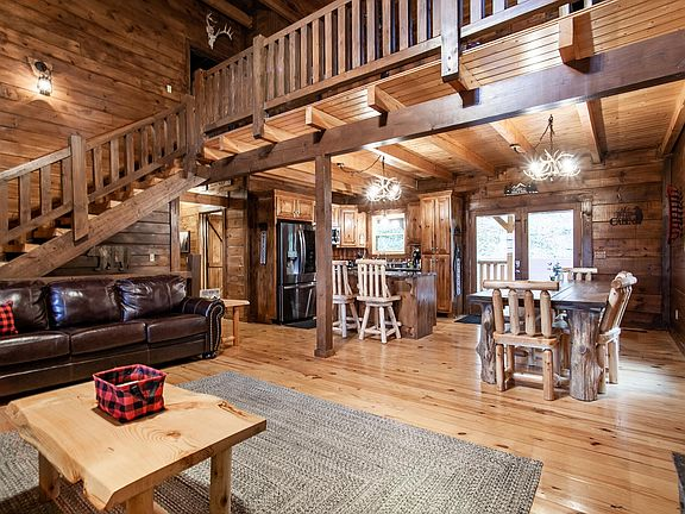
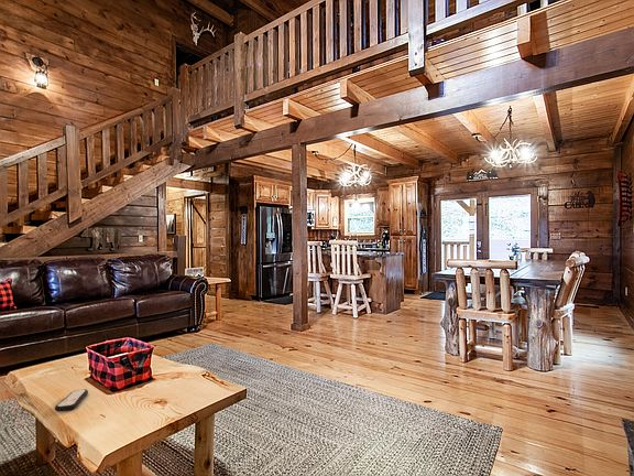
+ remote control [54,388,89,412]
